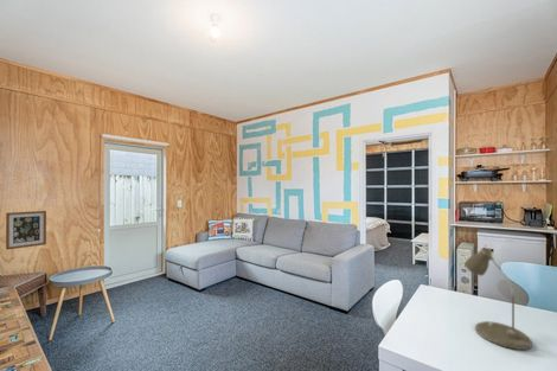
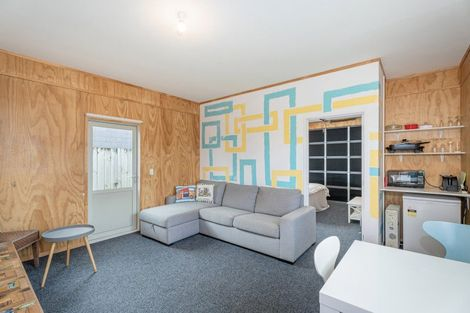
- desk lamp [463,247,533,351]
- wall art [5,210,47,251]
